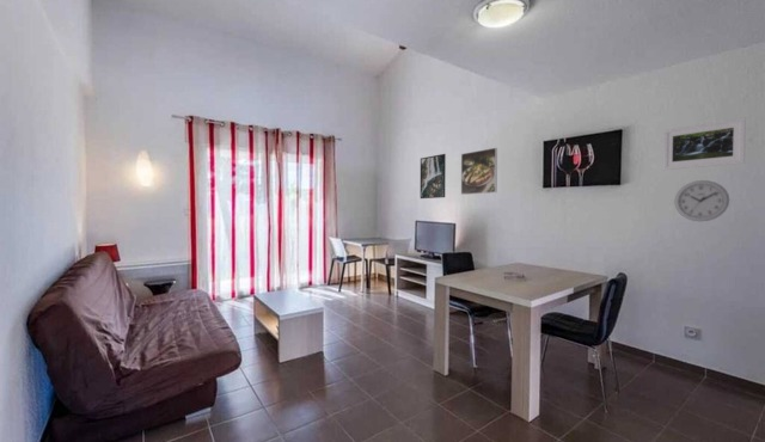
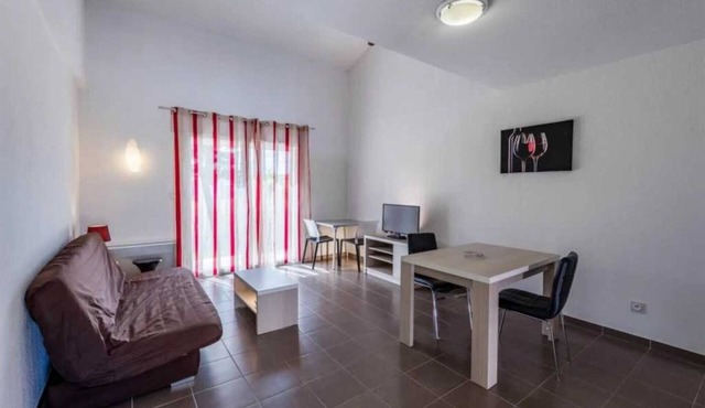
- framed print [460,147,498,196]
- wall clock [673,179,730,222]
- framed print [420,153,447,199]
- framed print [662,117,747,171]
